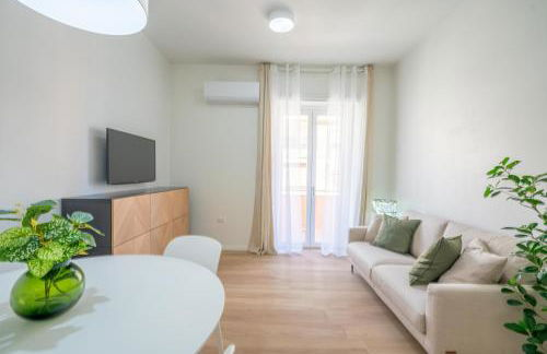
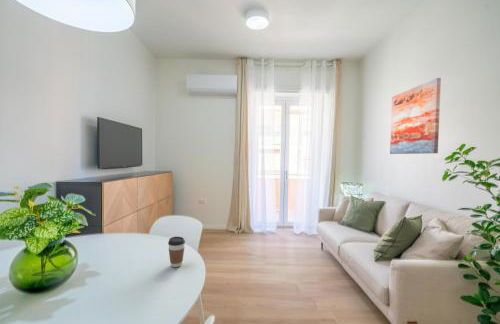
+ wall art [389,77,442,155]
+ coffee cup [167,236,186,268]
